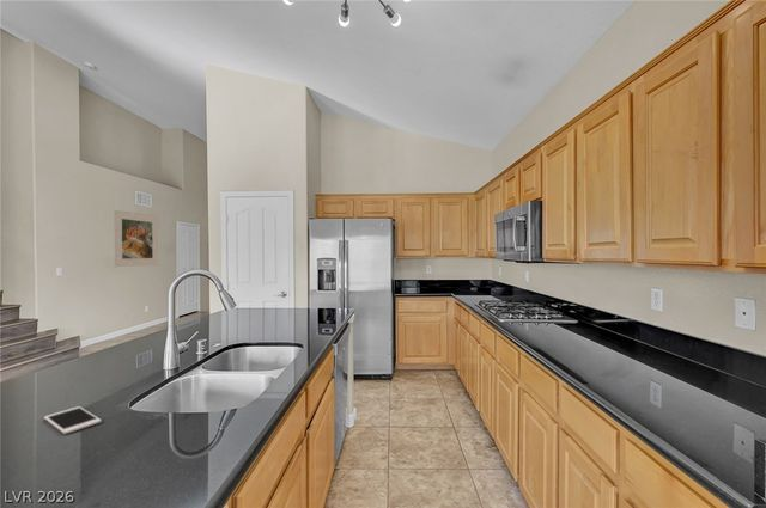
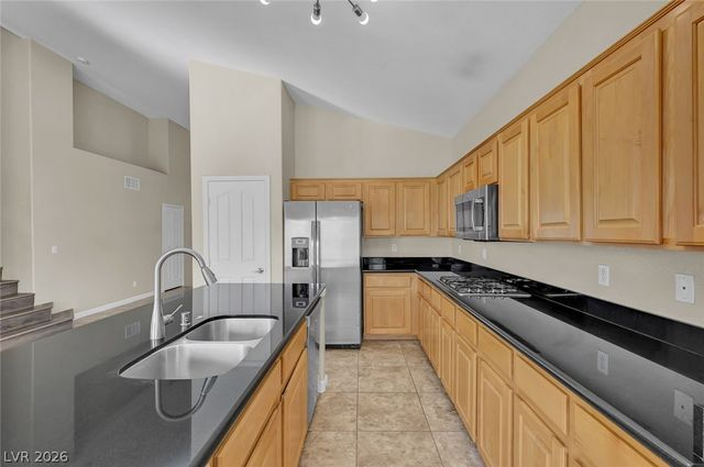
- cell phone [43,405,103,435]
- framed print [113,209,159,268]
